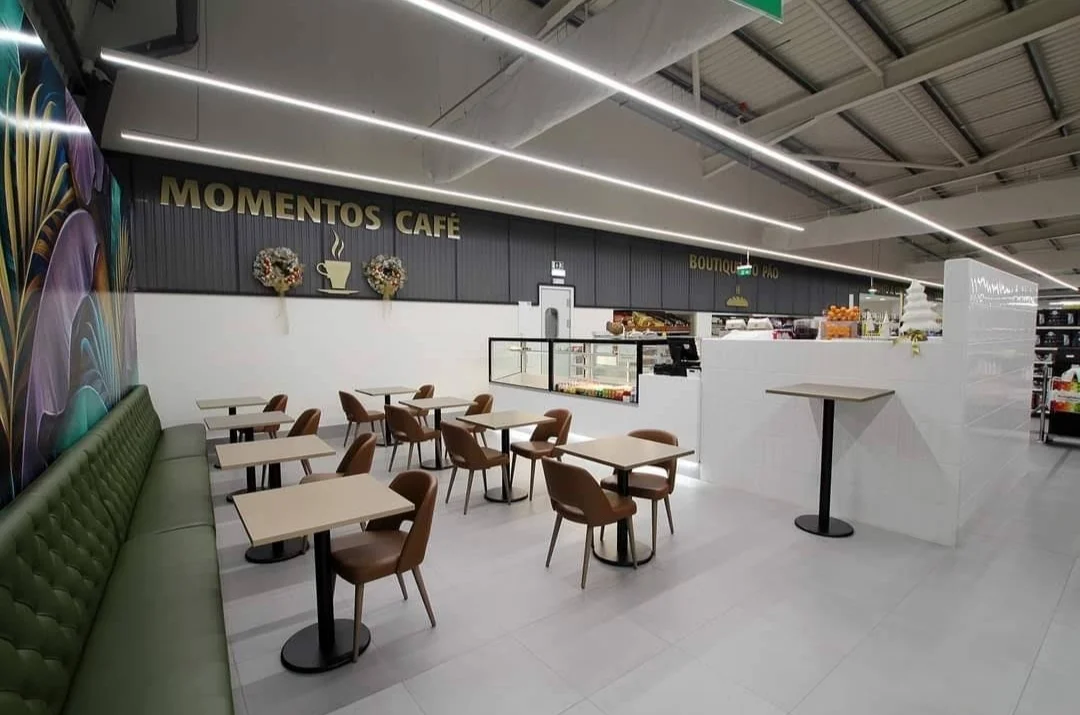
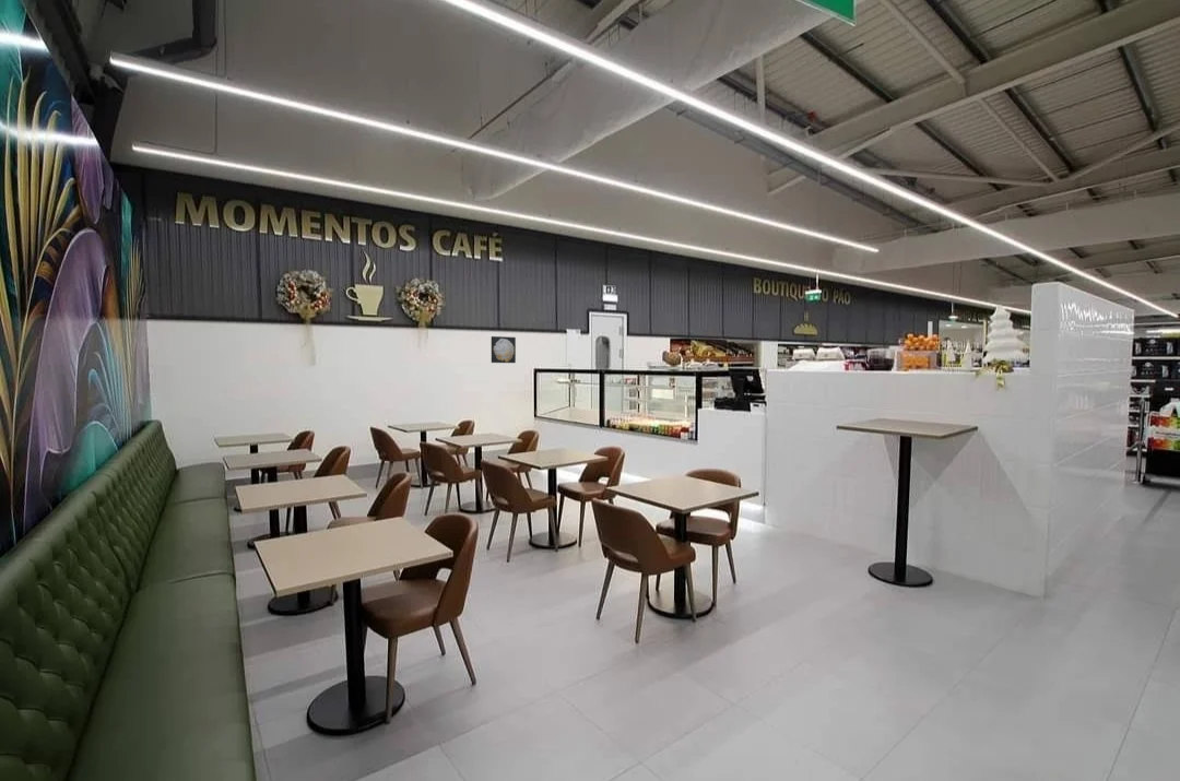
+ wall art [491,335,517,364]
